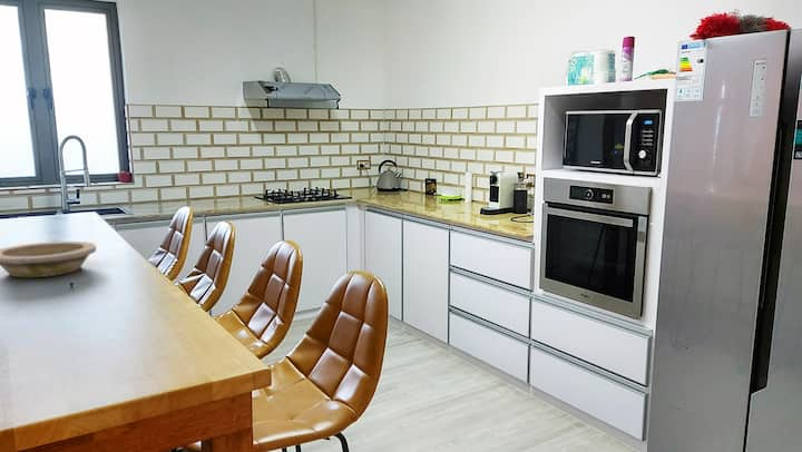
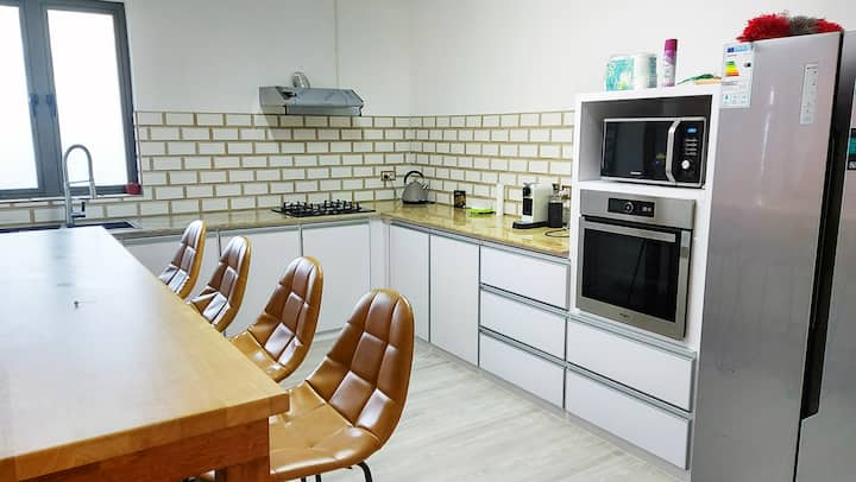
- bowl [0,240,97,278]
